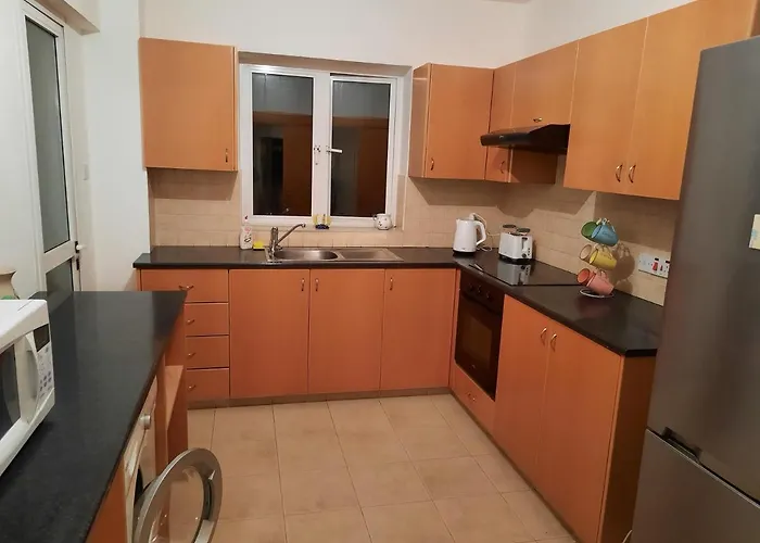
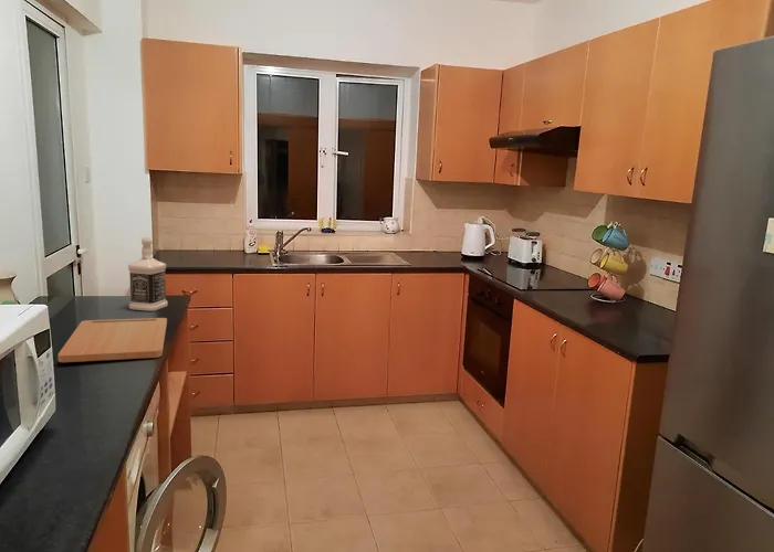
+ cutting board [56,317,168,363]
+ bottle [127,237,169,312]
